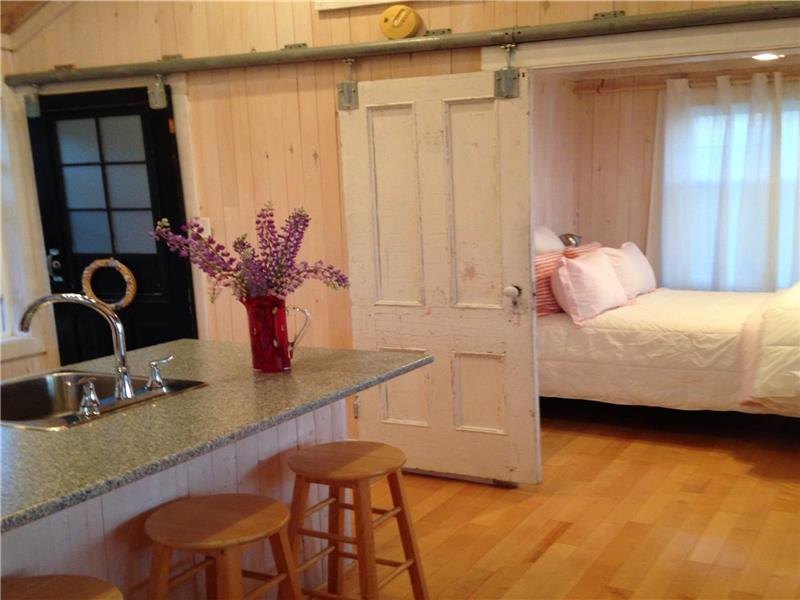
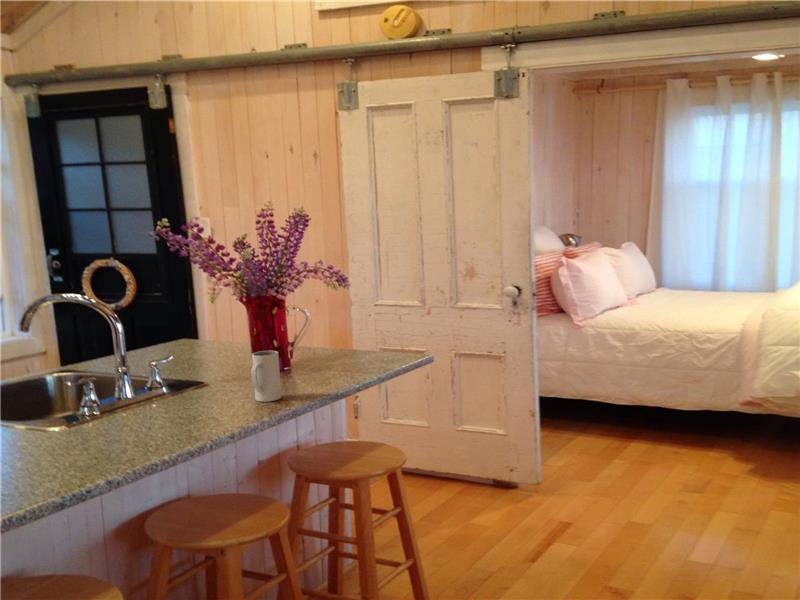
+ mug [250,350,282,403]
